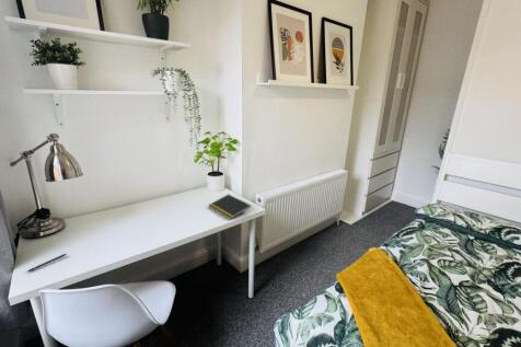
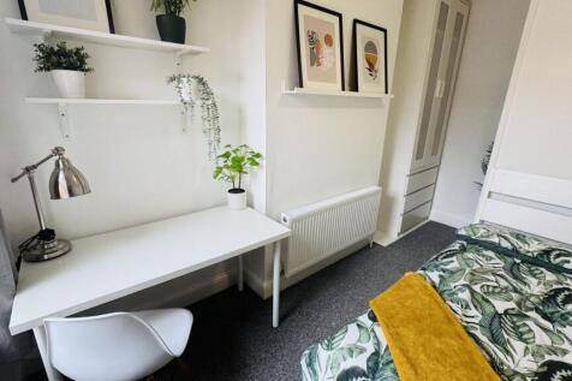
- pen [26,253,67,273]
- notepad [207,193,252,220]
